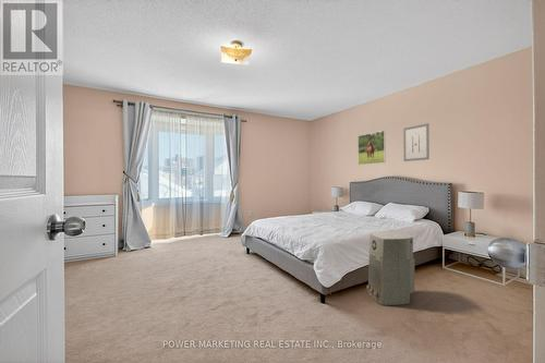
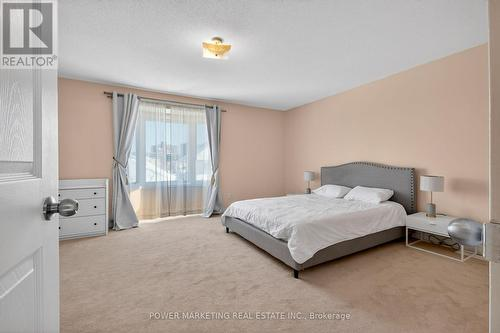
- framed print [356,130,387,166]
- air purifier [365,231,415,306]
- wall art [402,122,431,162]
